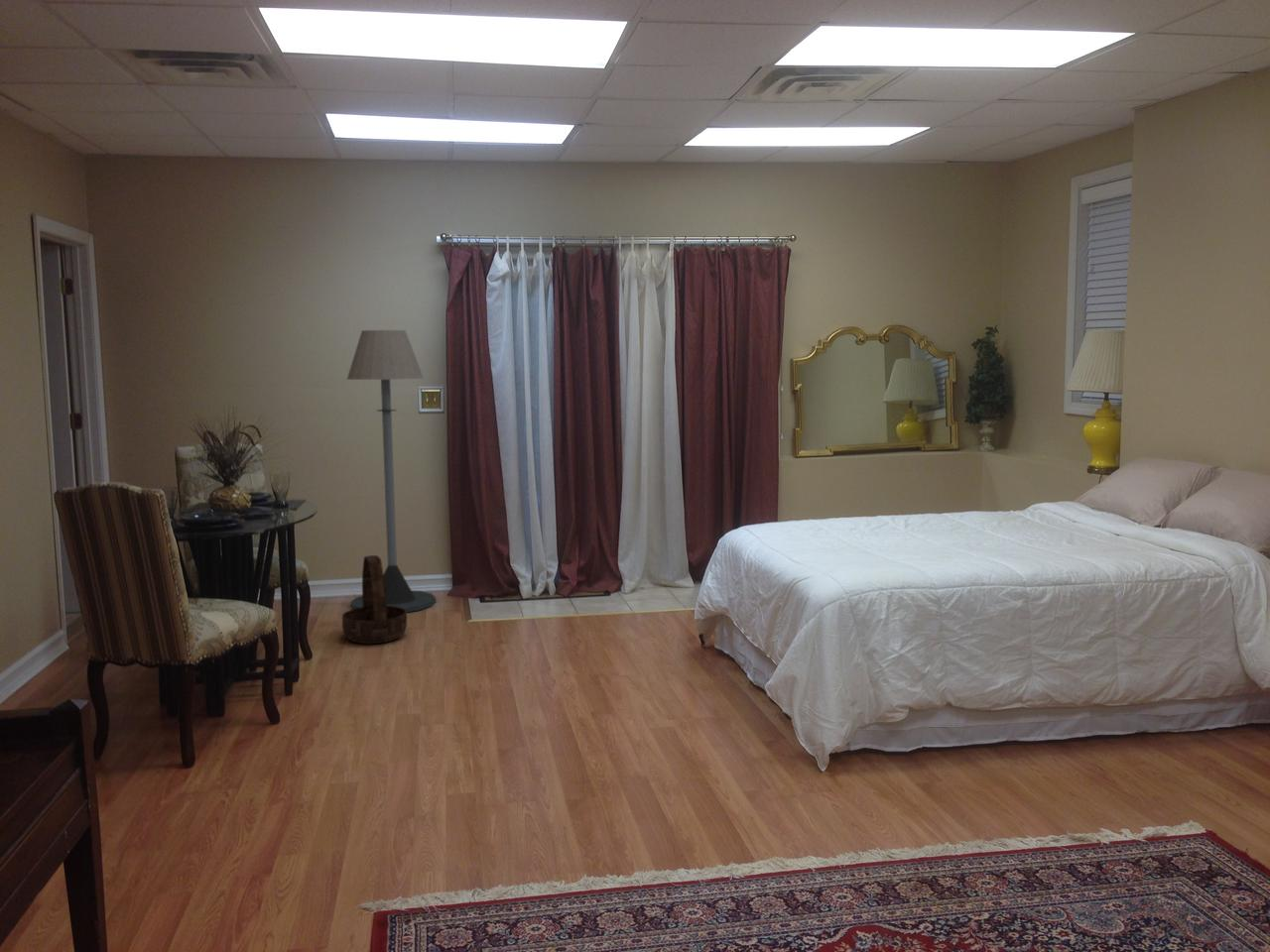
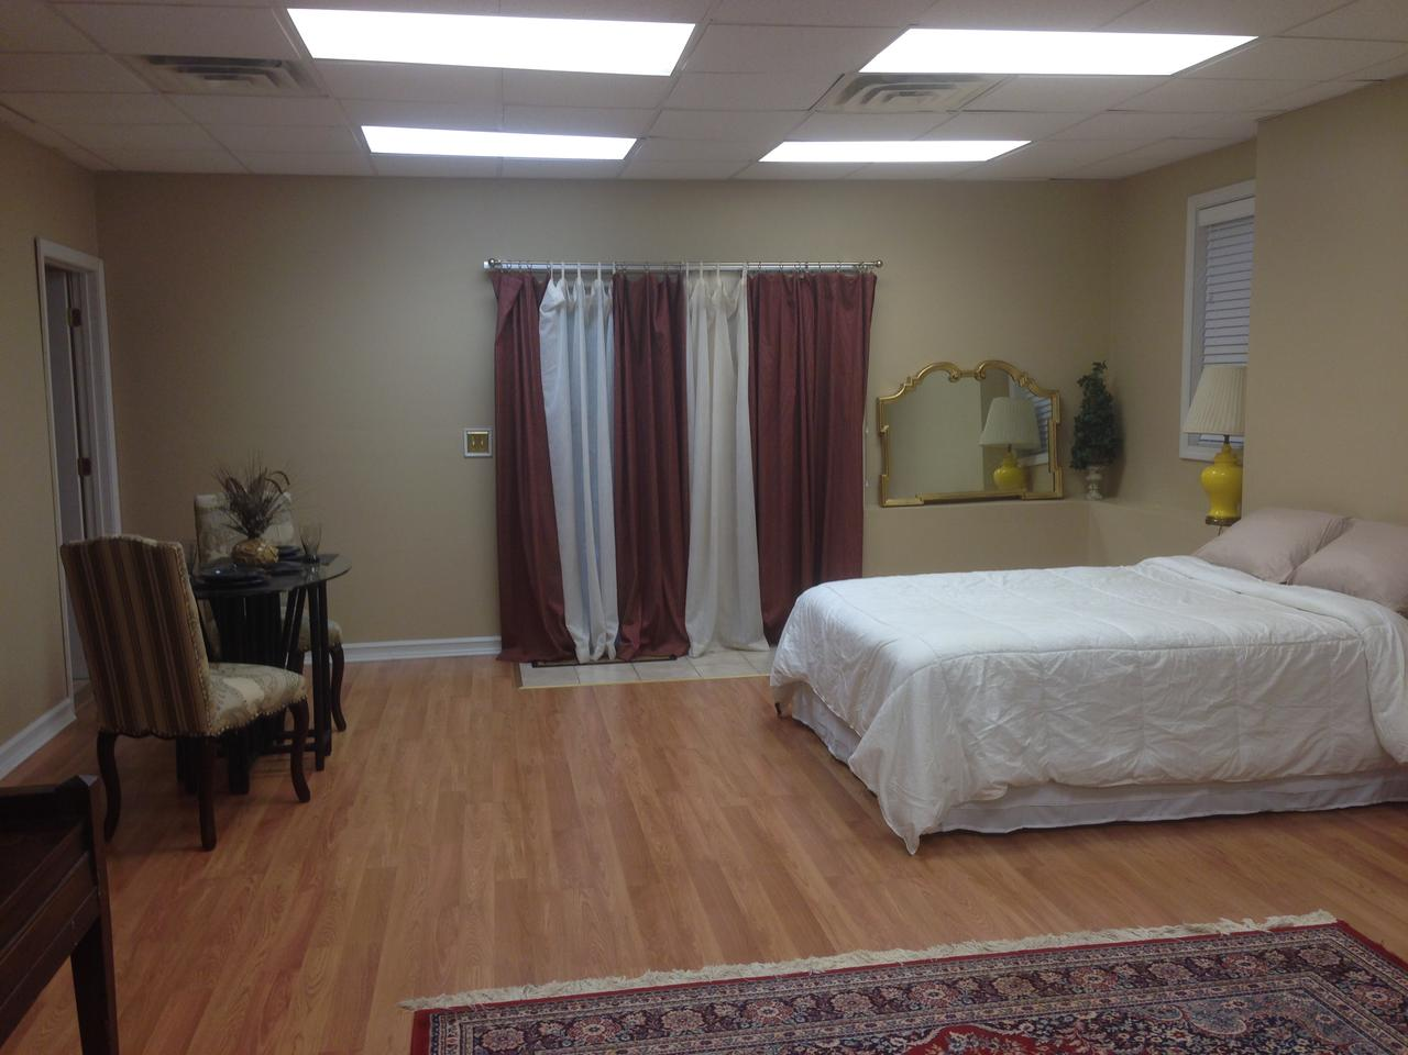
- floor lamp [346,329,437,613]
- basket [341,554,408,645]
